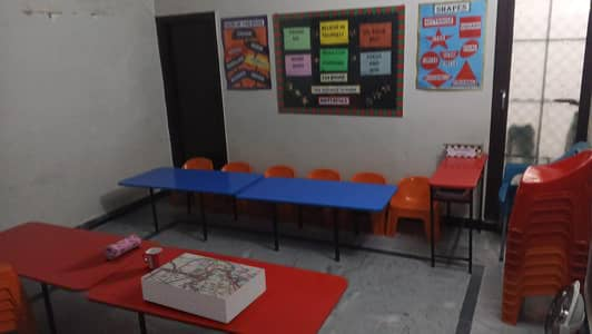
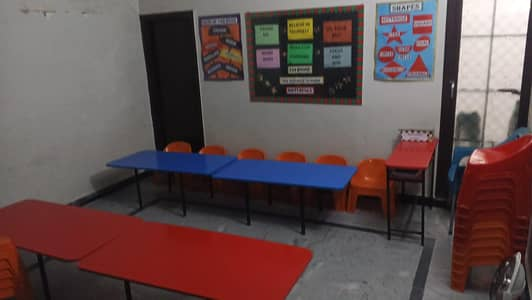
- board game [140,252,267,324]
- pencil case [103,234,142,261]
- mug [141,247,164,272]
